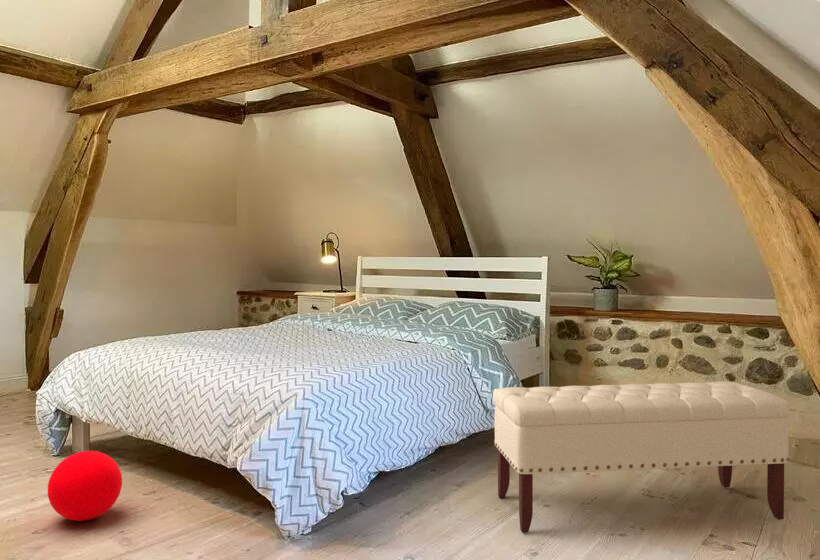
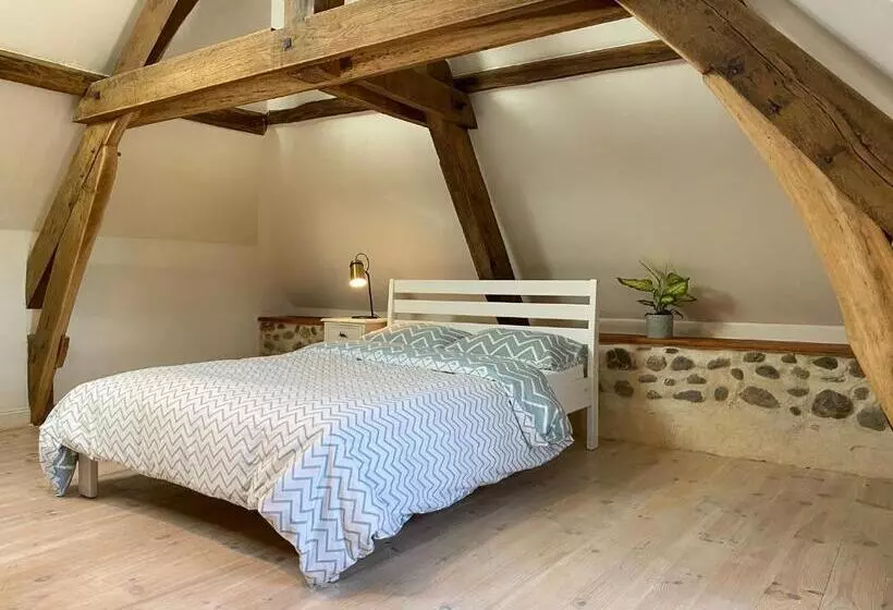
- ball [47,450,123,522]
- bench [492,380,791,534]
